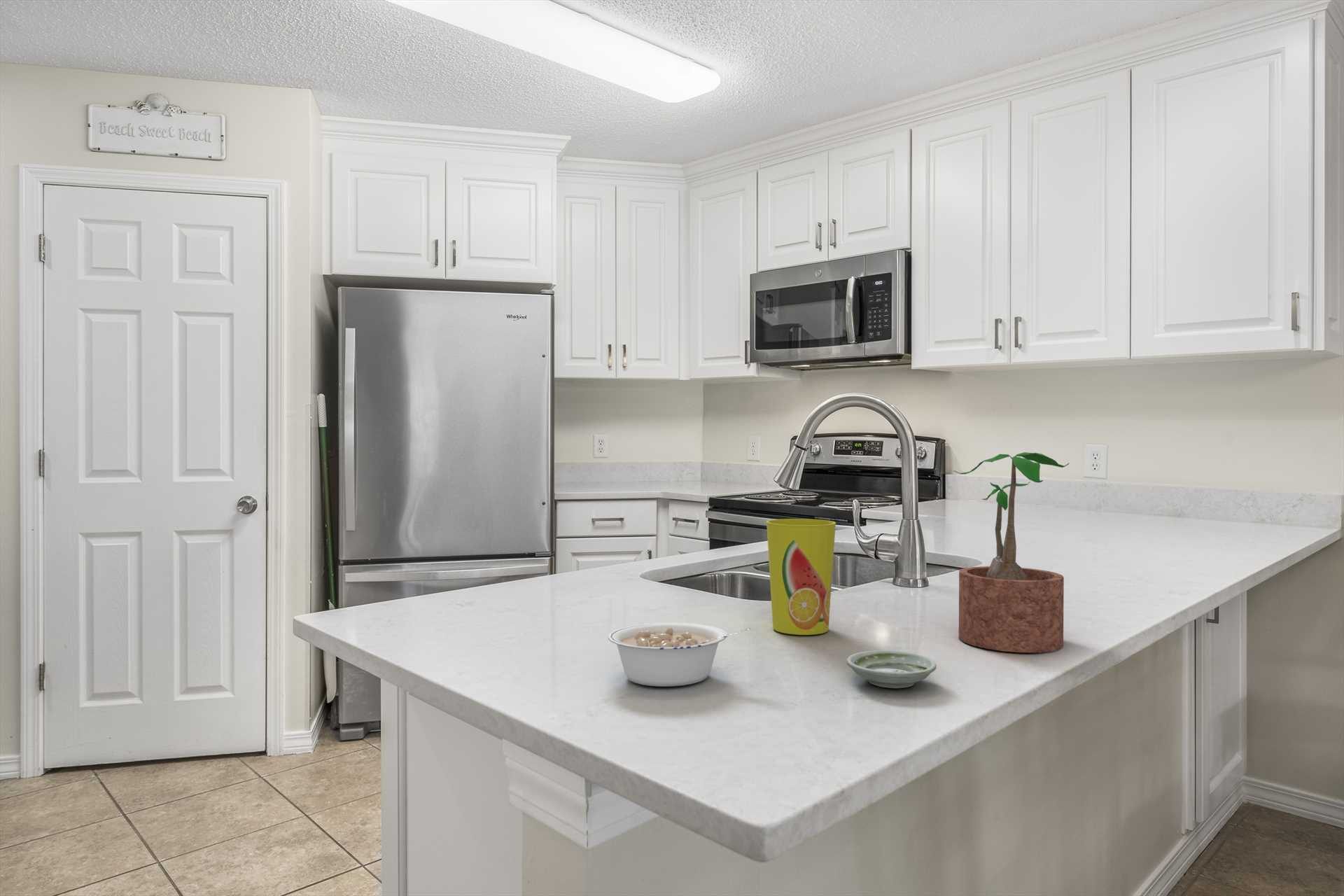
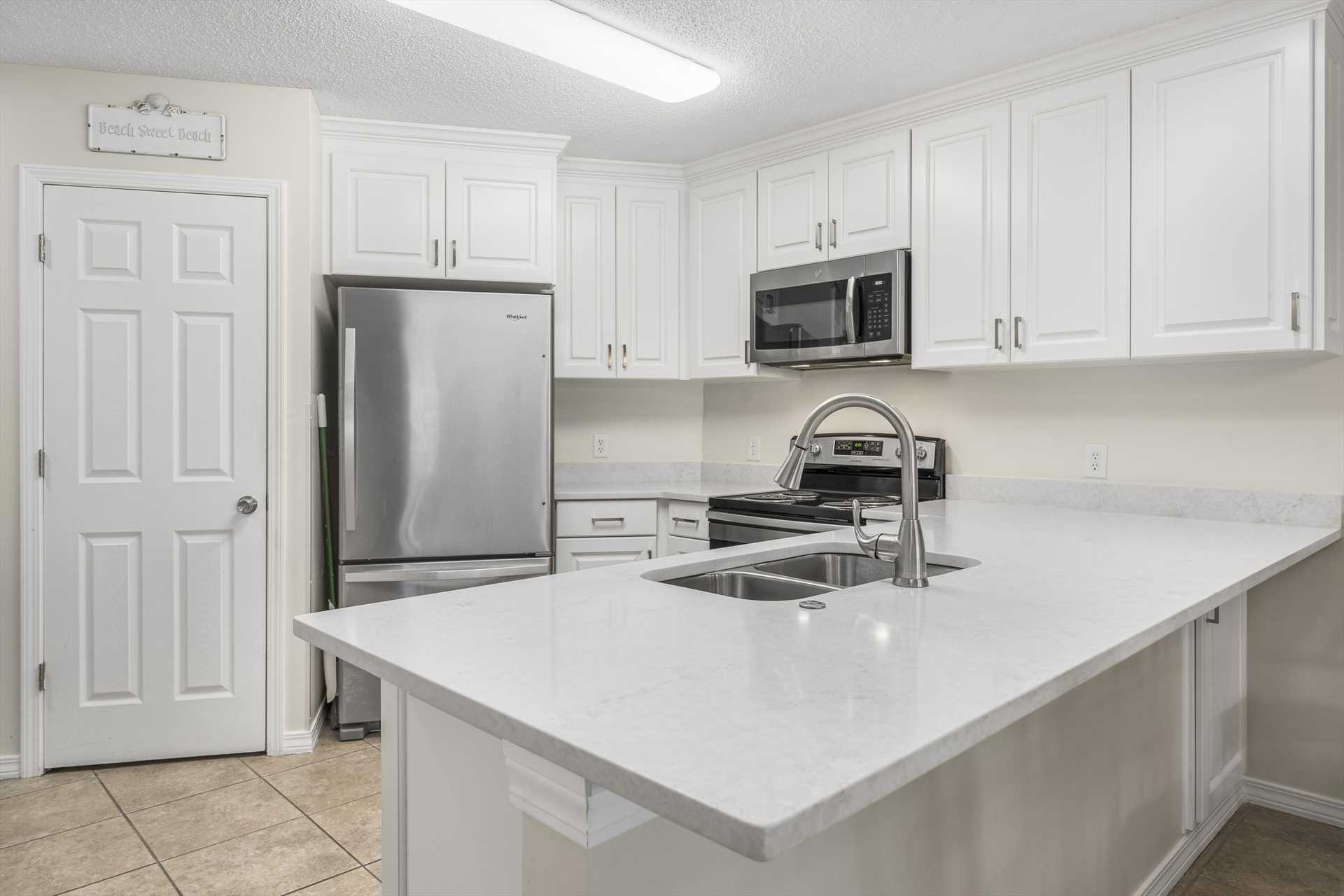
- cup [766,518,837,636]
- potted plant [953,451,1070,653]
- saucer [846,650,937,689]
- legume [608,622,751,687]
